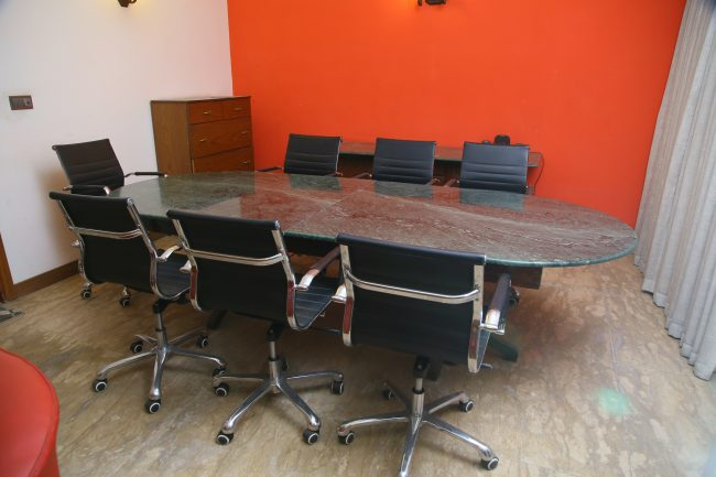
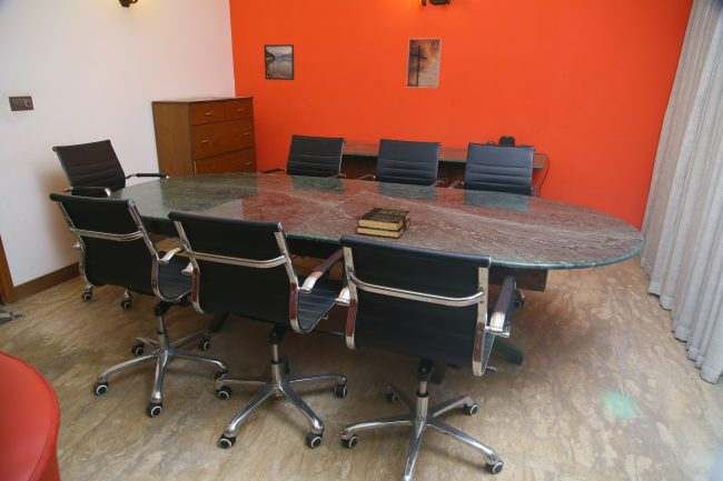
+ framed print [264,43,296,81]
+ book [355,207,412,239]
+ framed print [406,38,443,89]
